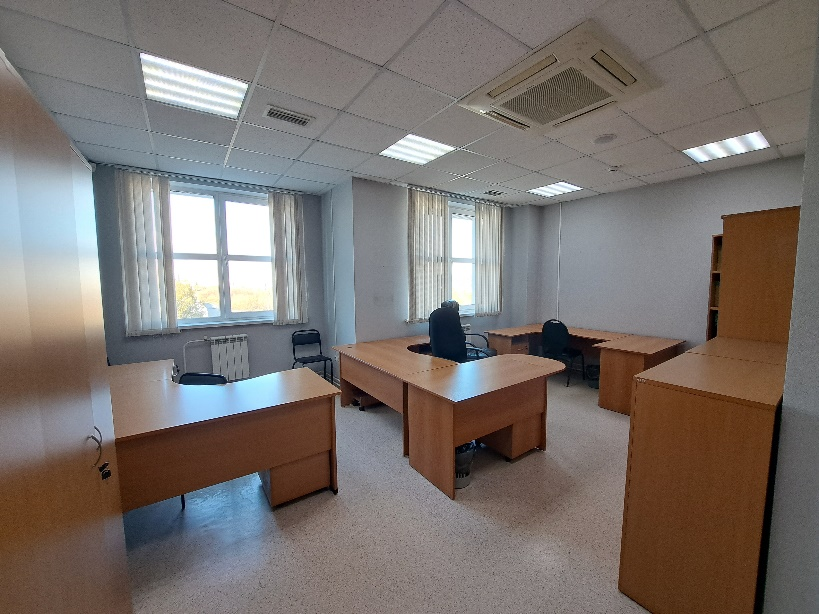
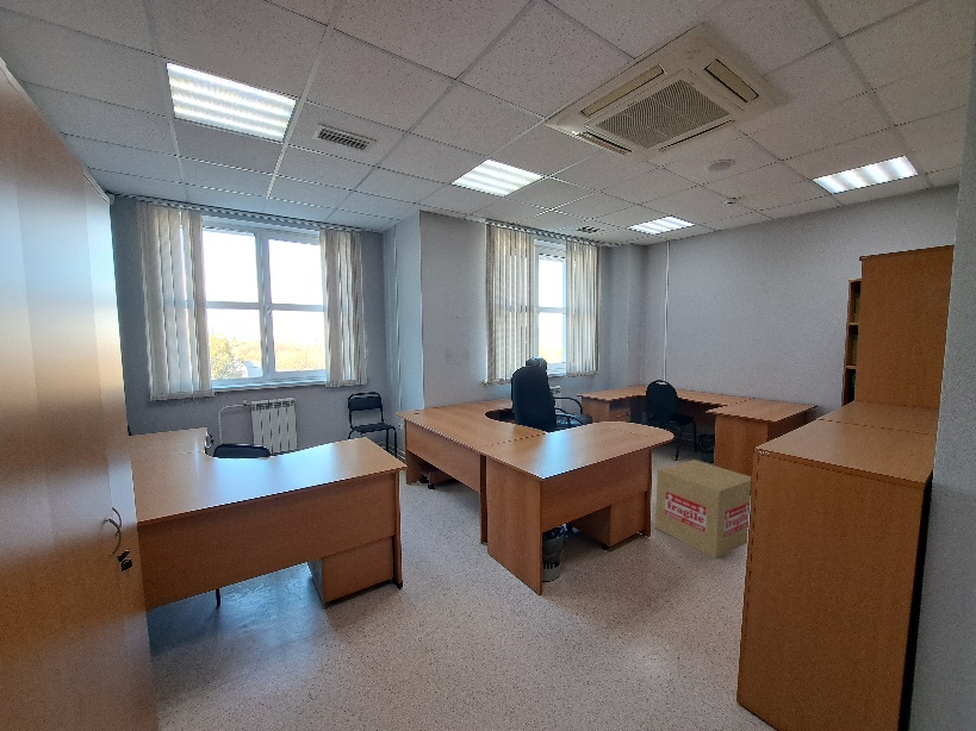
+ cardboard box [654,458,752,560]
